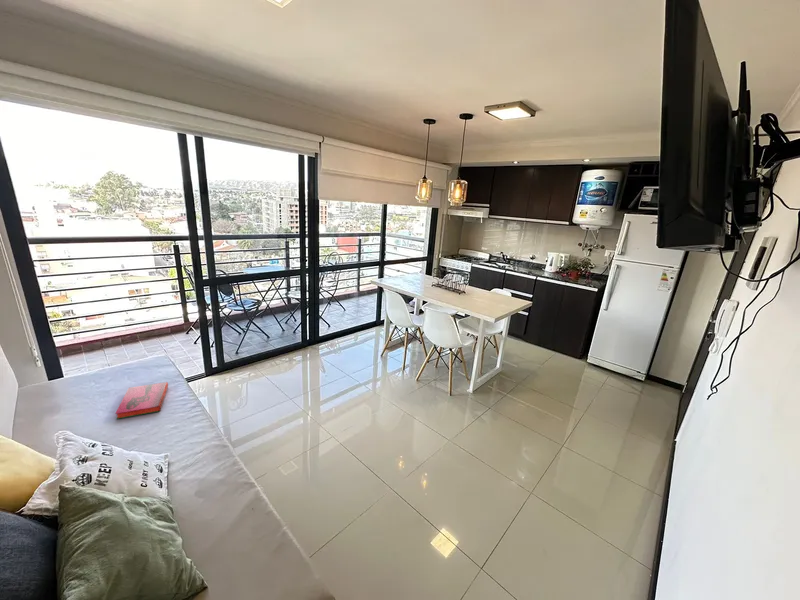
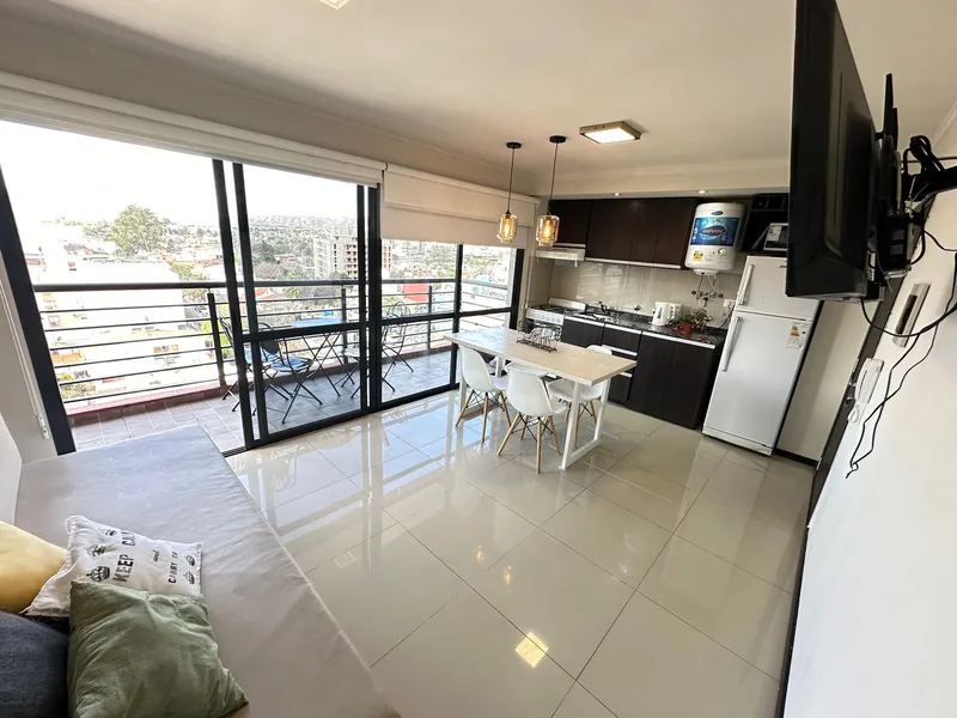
- hardback book [114,381,169,420]
